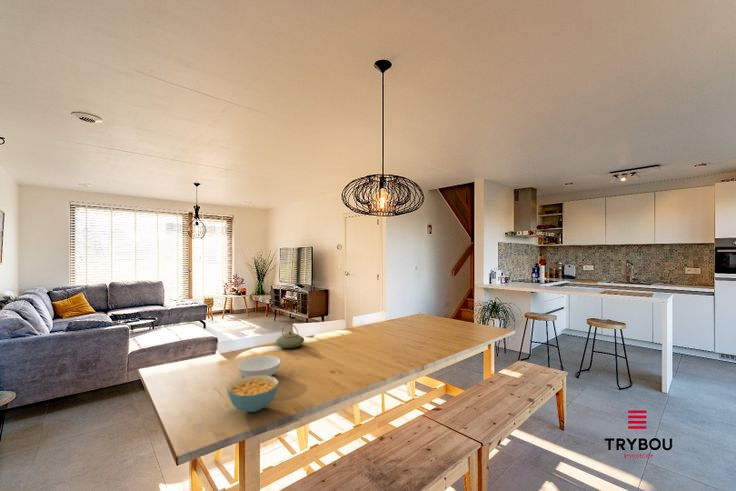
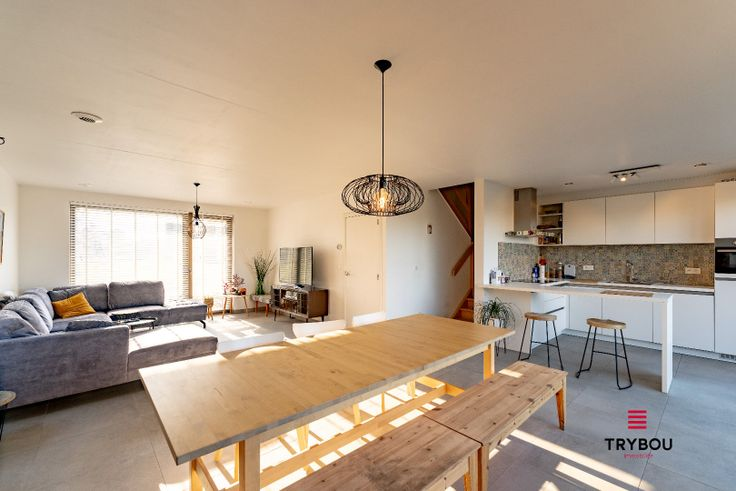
- serving bowl [237,355,281,378]
- cereal bowl [226,375,280,413]
- teapot [275,323,305,349]
